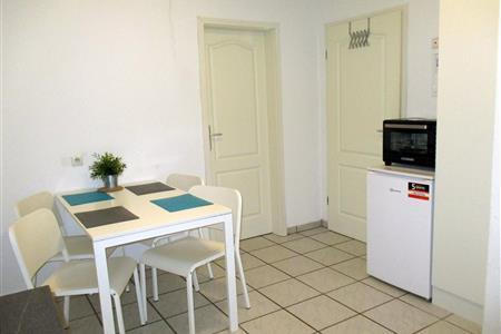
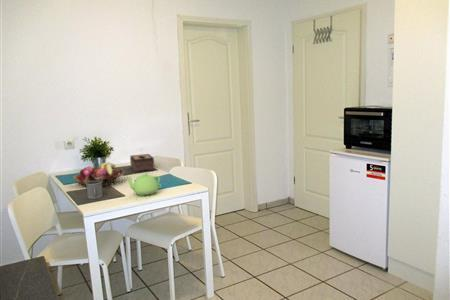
+ fruit basket [72,161,126,188]
+ mug [86,180,104,200]
+ tissue box [129,153,156,173]
+ teapot [125,172,162,197]
